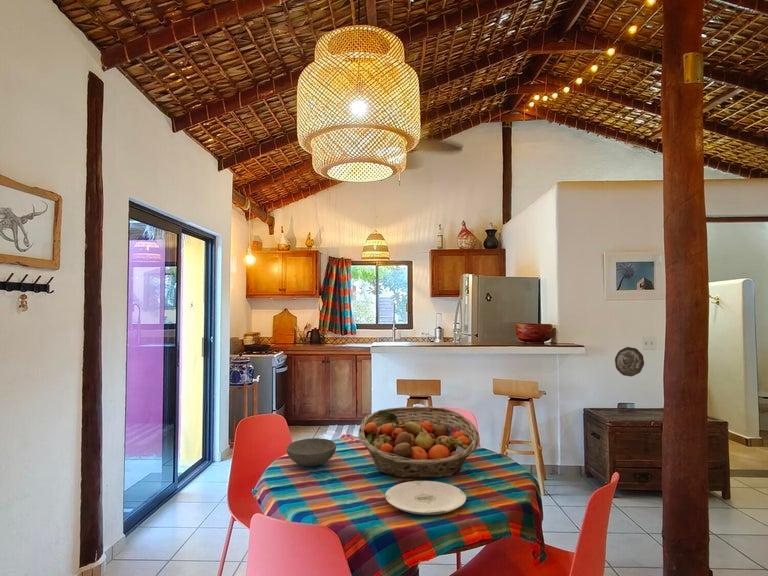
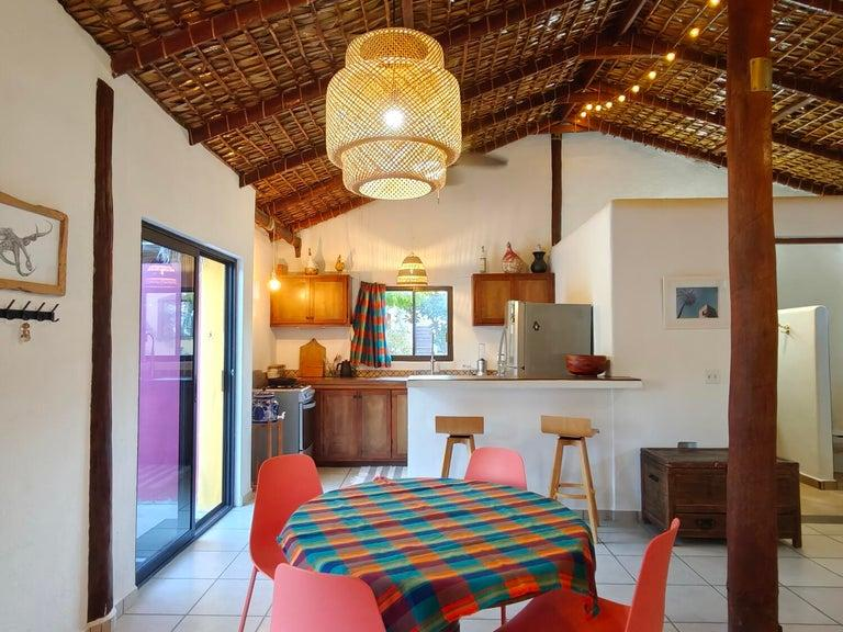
- plate [384,480,467,516]
- bowl [285,437,337,467]
- fruit basket [358,405,481,480]
- decorative plate [614,346,645,378]
